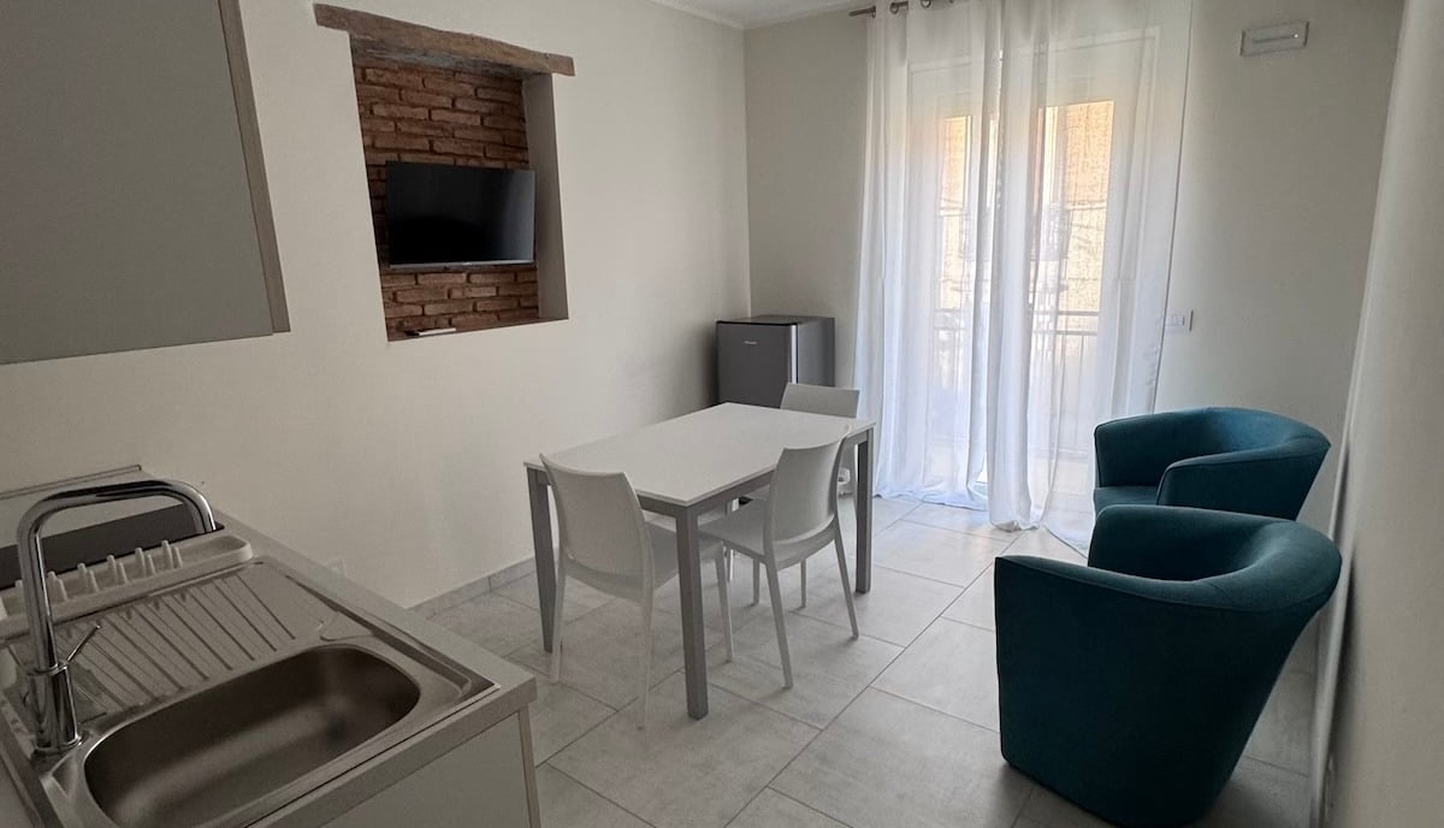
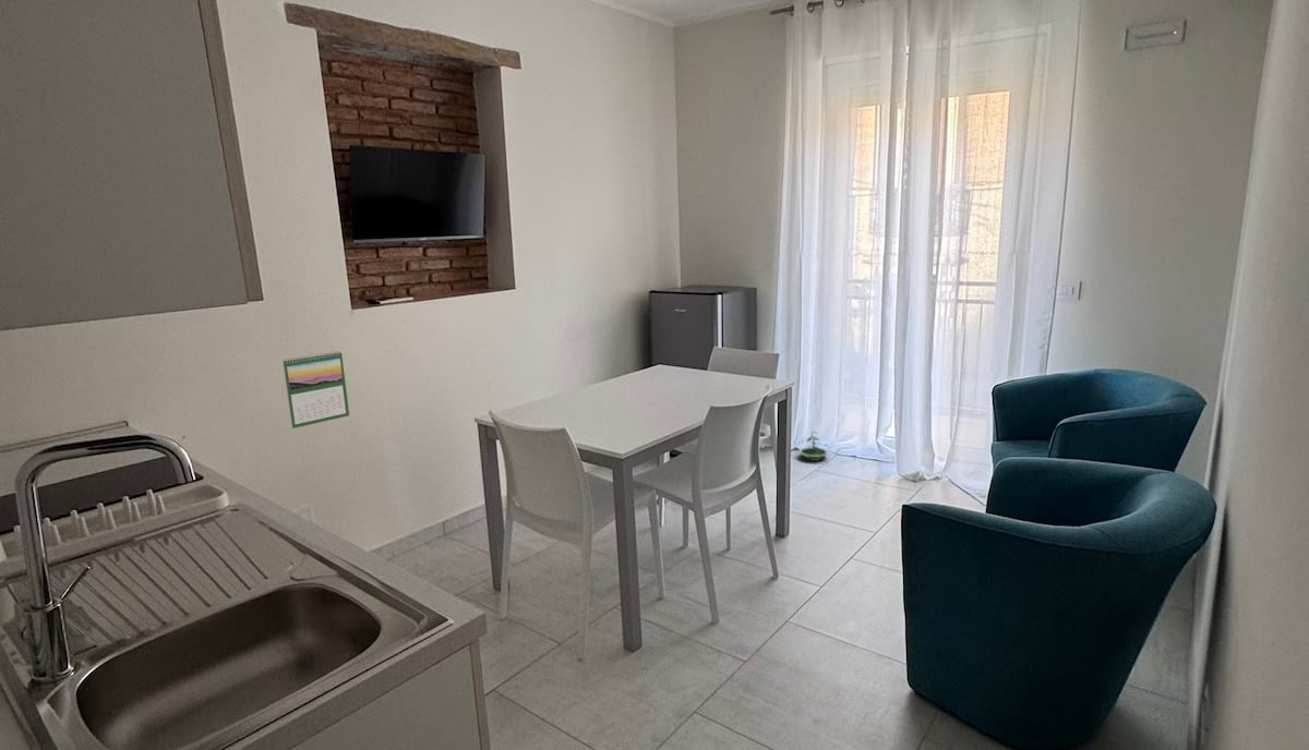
+ calendar [281,350,350,430]
+ terrarium [798,431,829,462]
